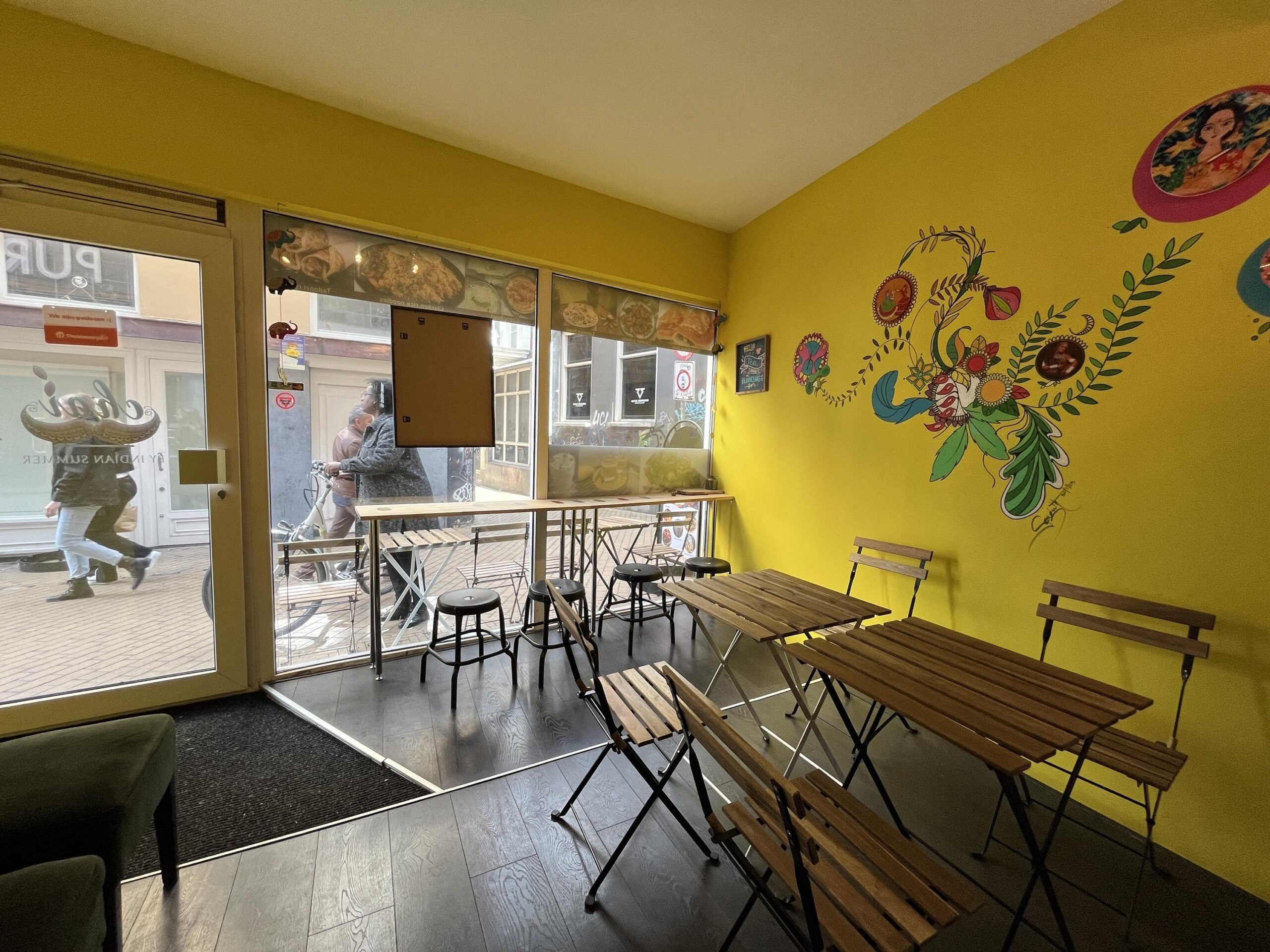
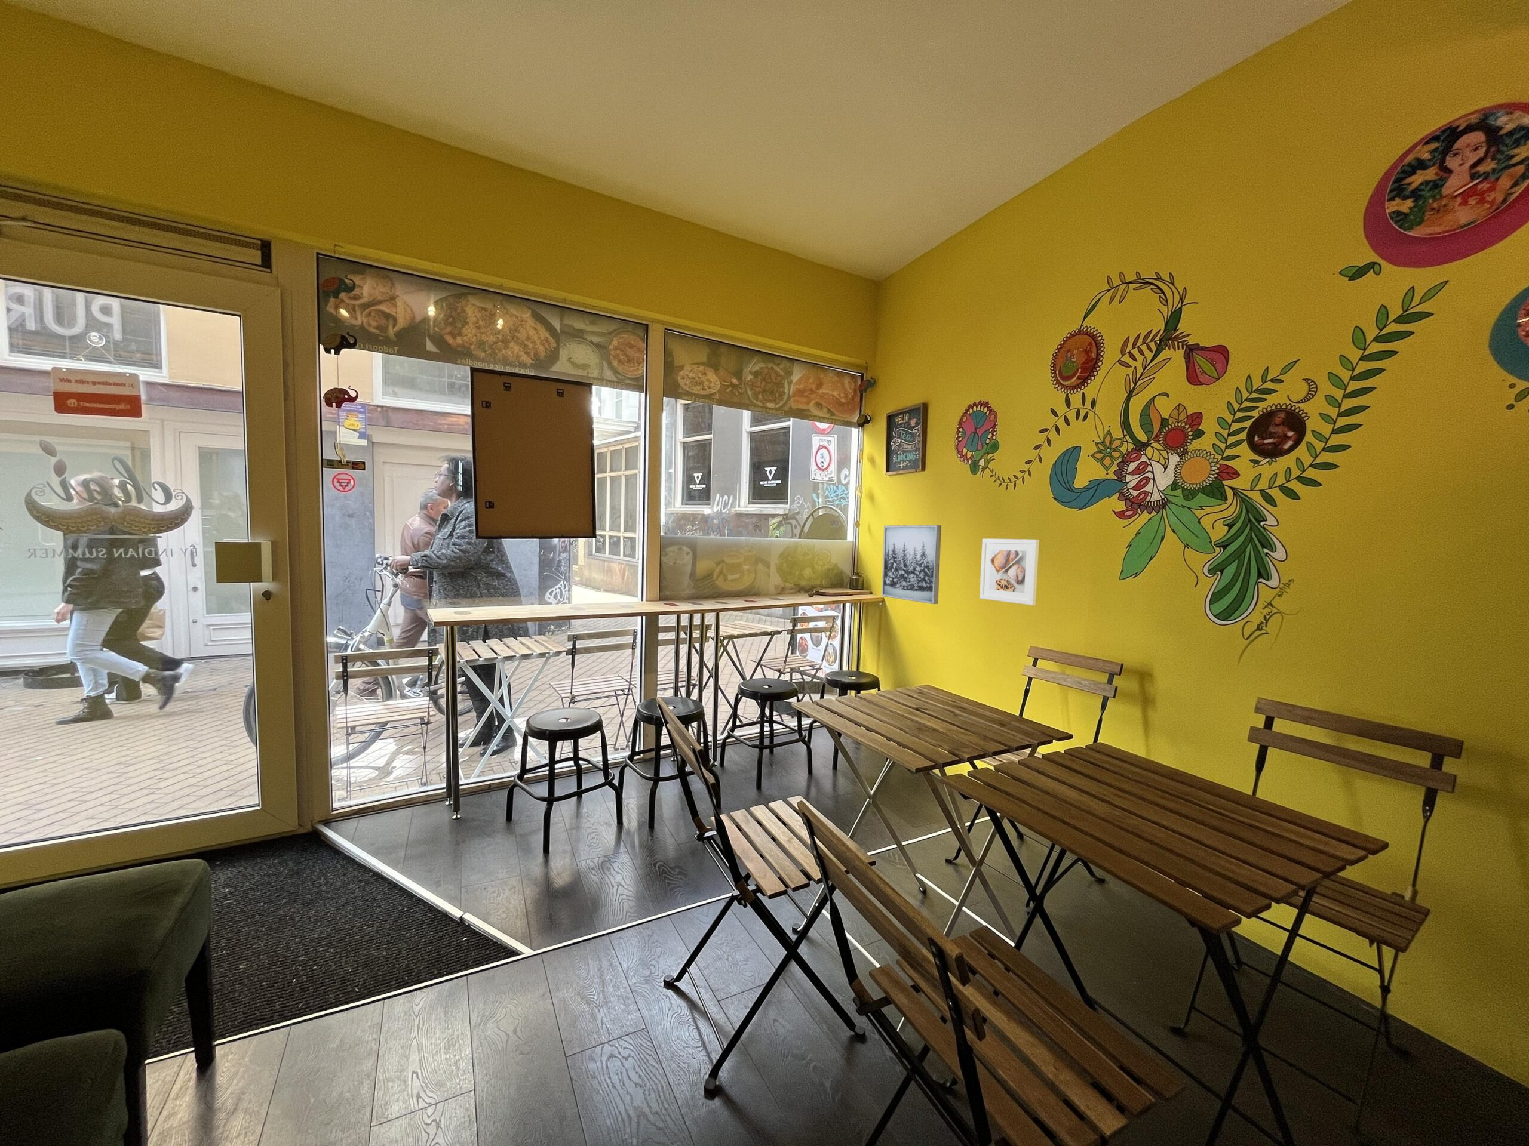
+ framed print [979,538,1040,606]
+ wall art [881,525,941,604]
